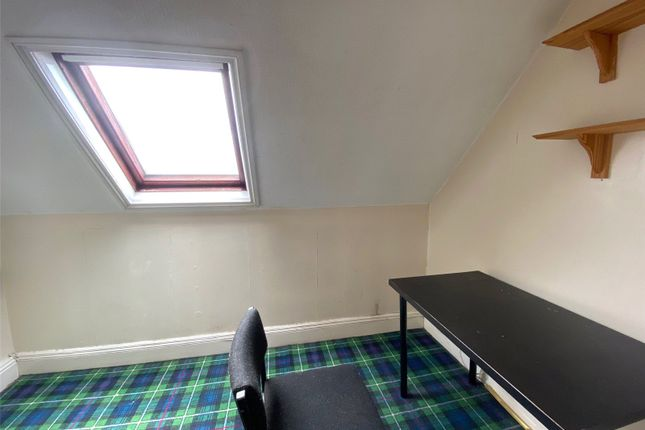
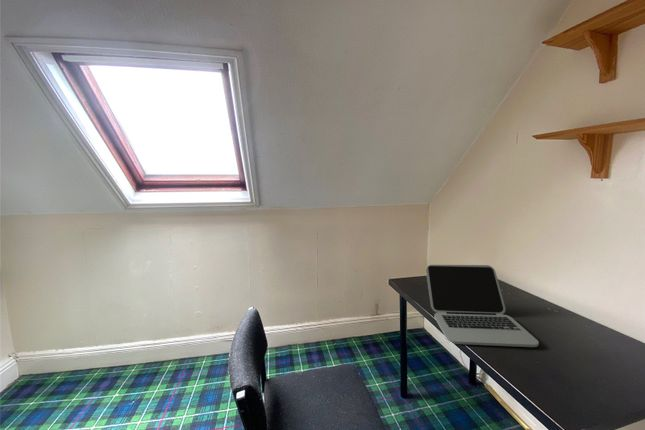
+ laptop [425,264,540,348]
